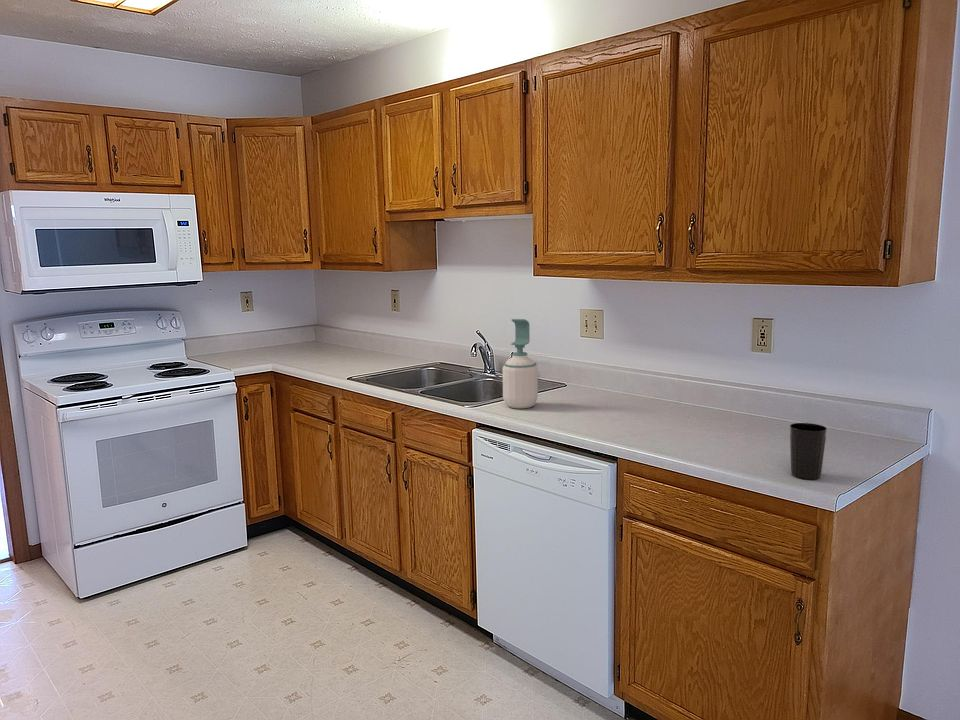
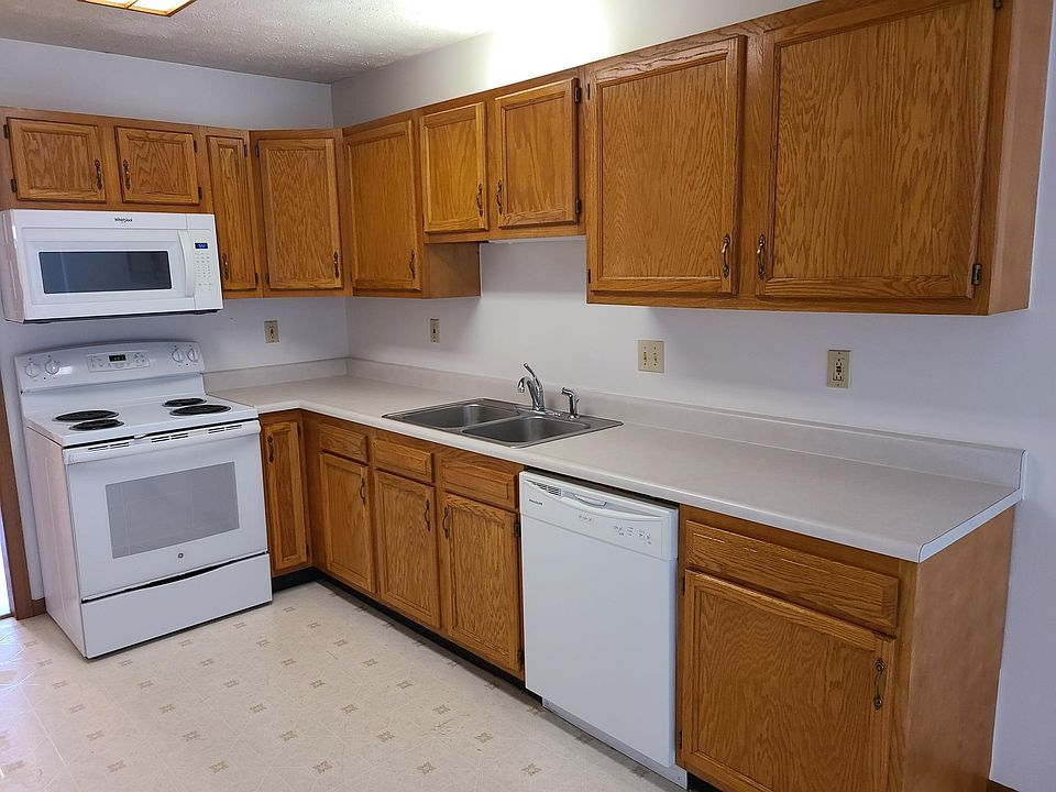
- cup [789,422,828,480]
- soap bottle [502,318,539,410]
